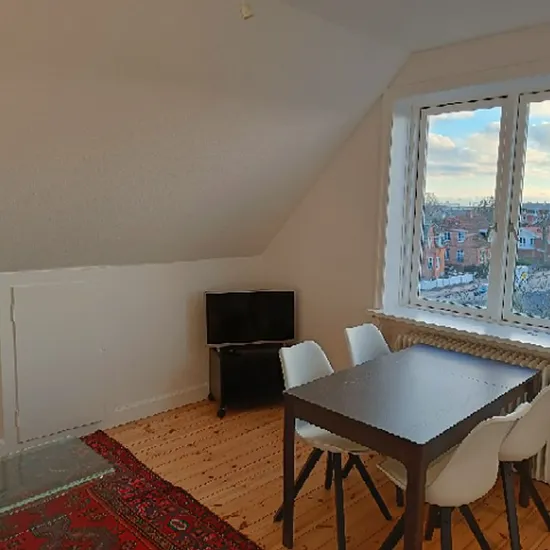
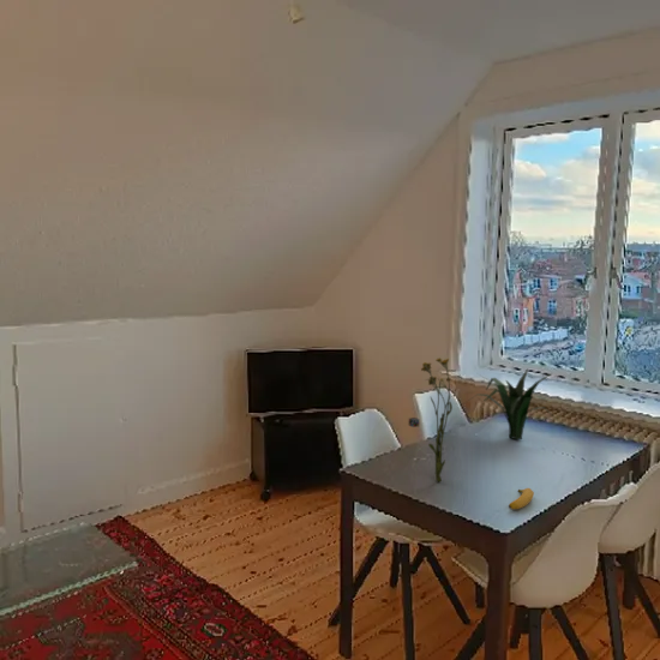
+ plant [462,368,558,442]
+ flower [407,356,454,482]
+ banana [508,487,535,510]
